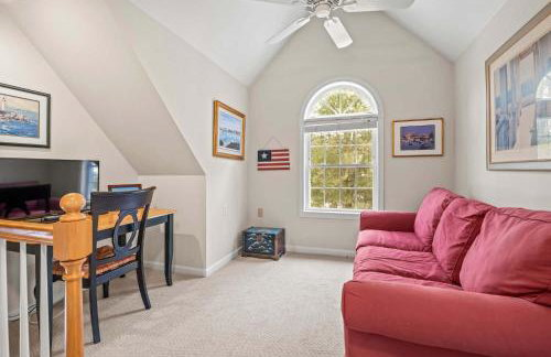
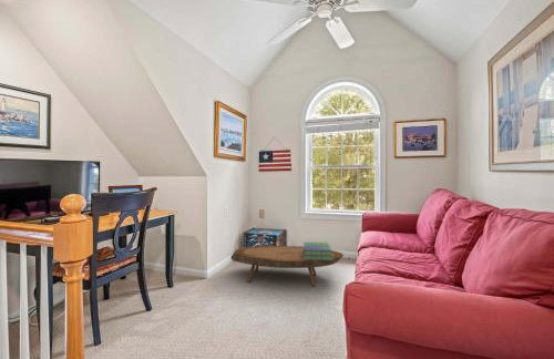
+ coffee table [229,245,345,287]
+ stack of books [302,242,334,260]
